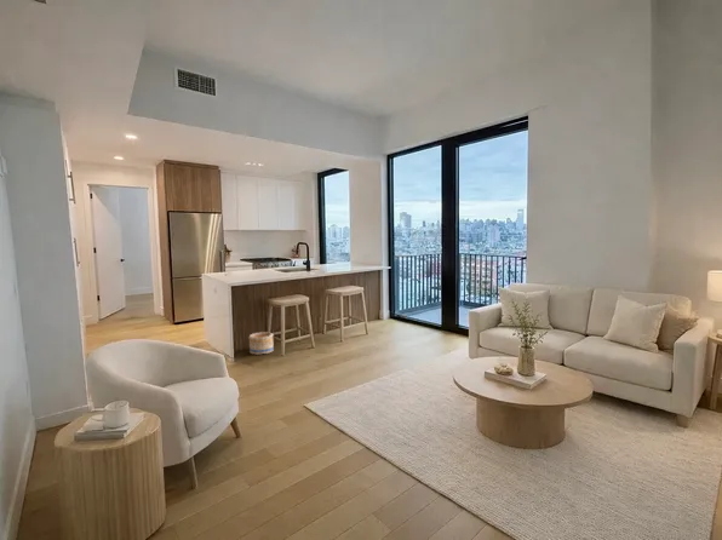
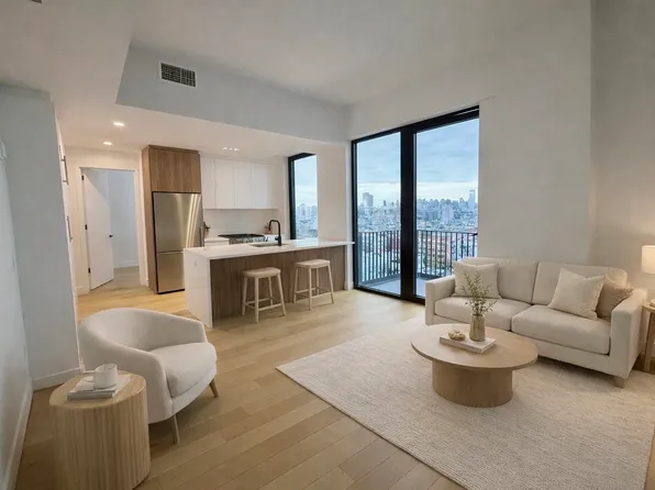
- basket [247,331,275,356]
